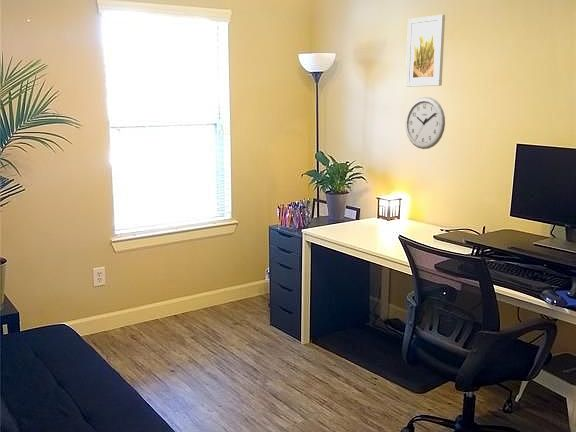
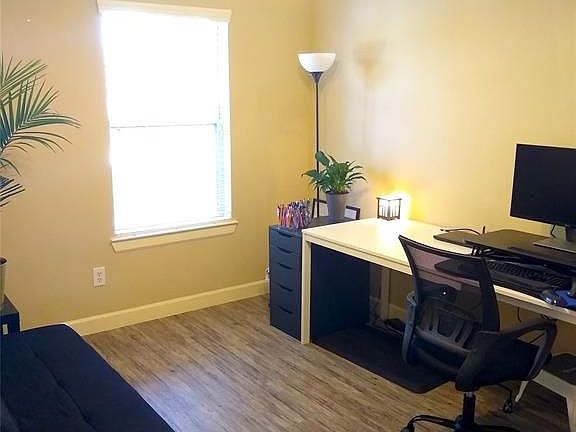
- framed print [405,14,446,88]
- wall clock [404,96,446,150]
